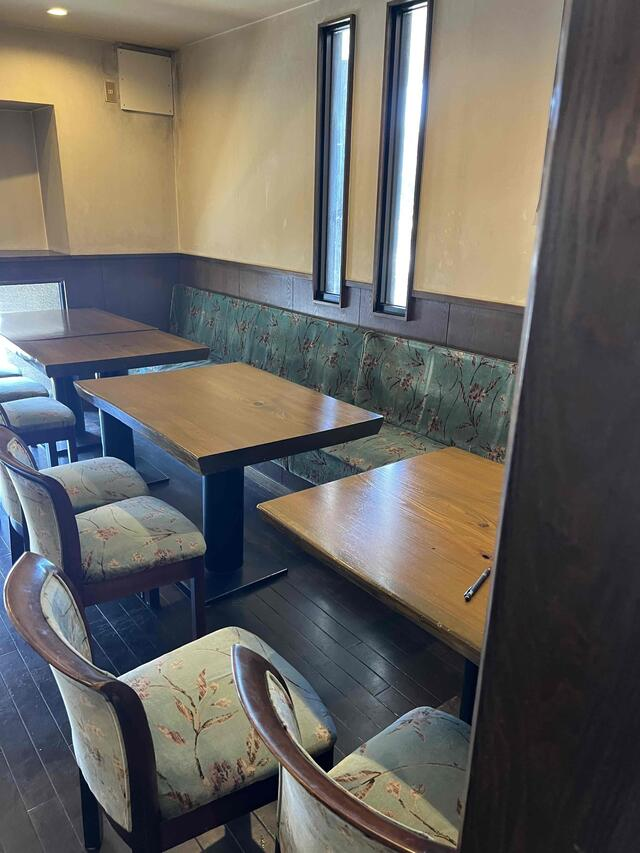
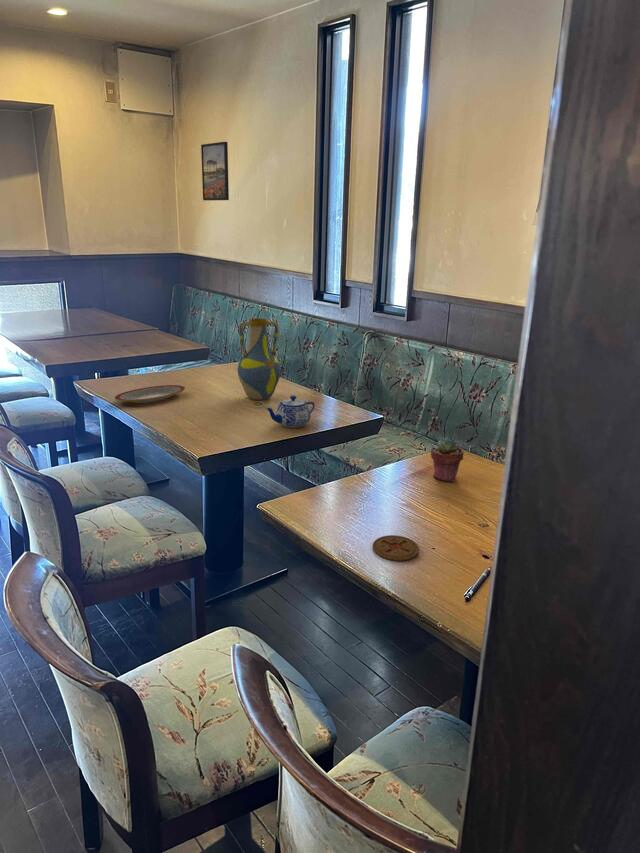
+ vase [237,317,282,401]
+ plate [114,384,186,404]
+ teapot [265,395,316,429]
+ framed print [200,141,230,201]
+ coaster [372,534,420,562]
+ potted succulent [430,437,465,483]
